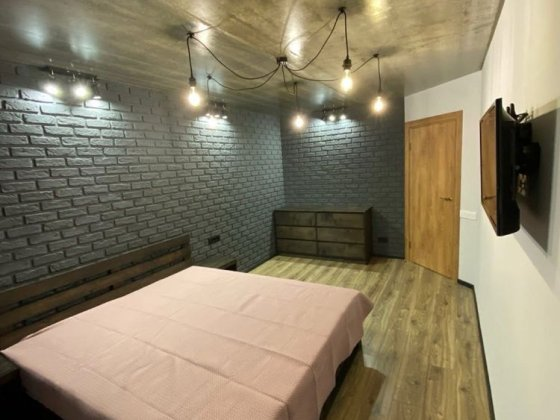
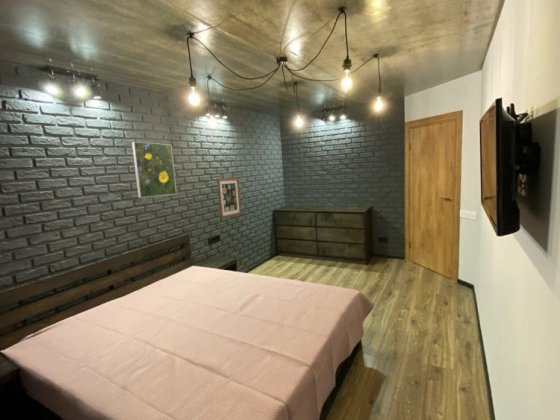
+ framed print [131,141,177,199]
+ wall art [216,177,243,219]
